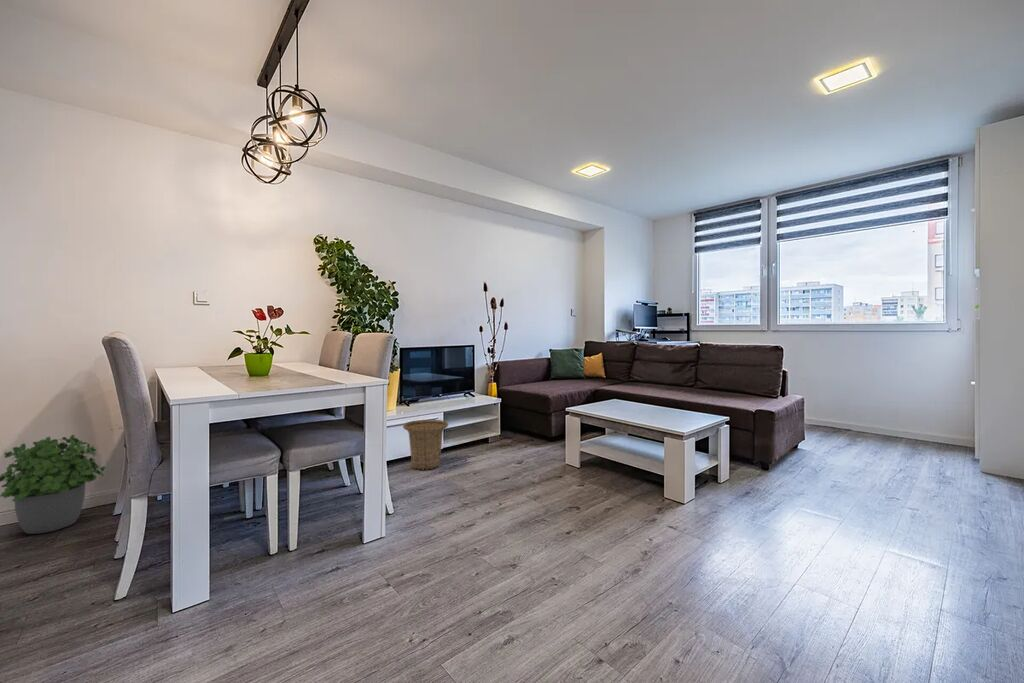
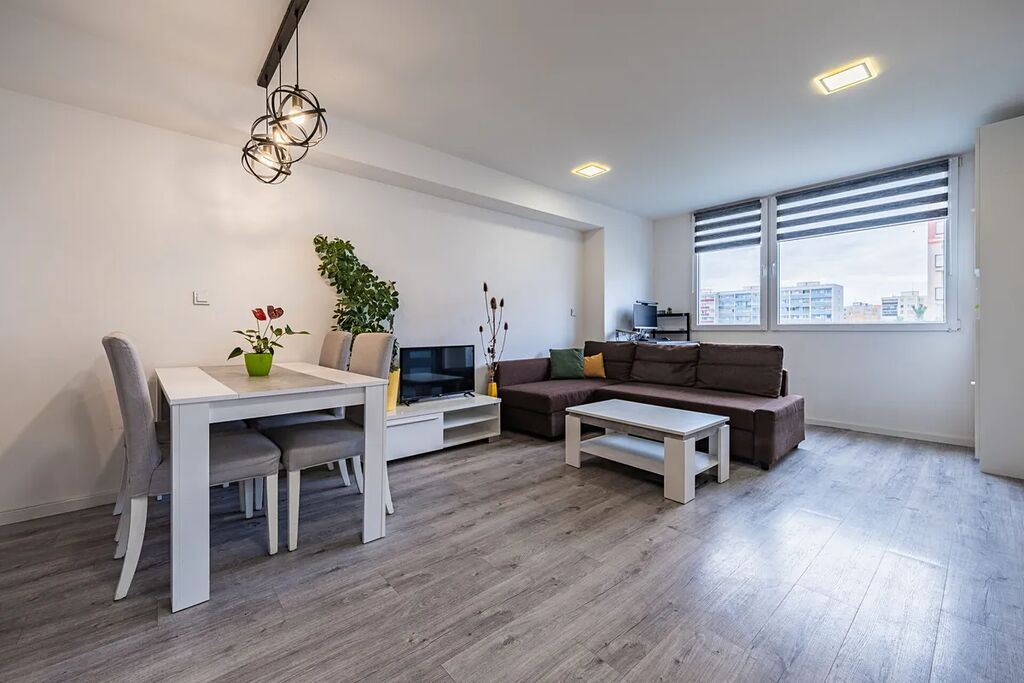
- potted plant [0,434,106,535]
- basket [402,419,449,471]
